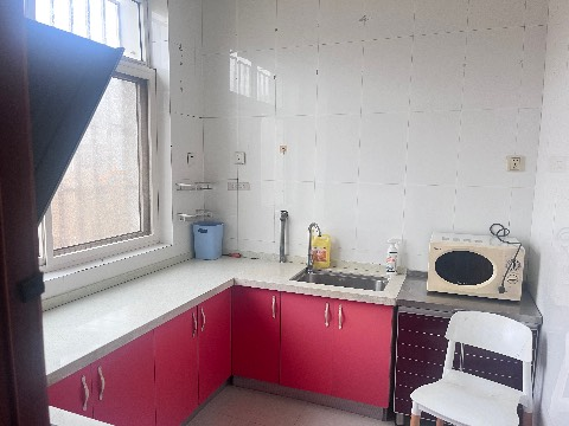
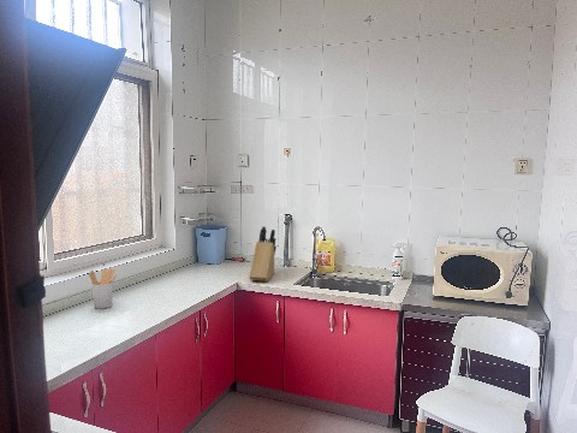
+ utensil holder [88,267,118,310]
+ knife block [248,225,278,283]
